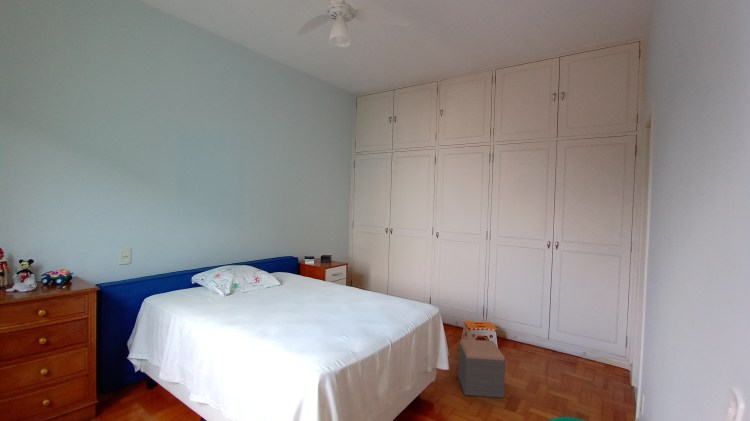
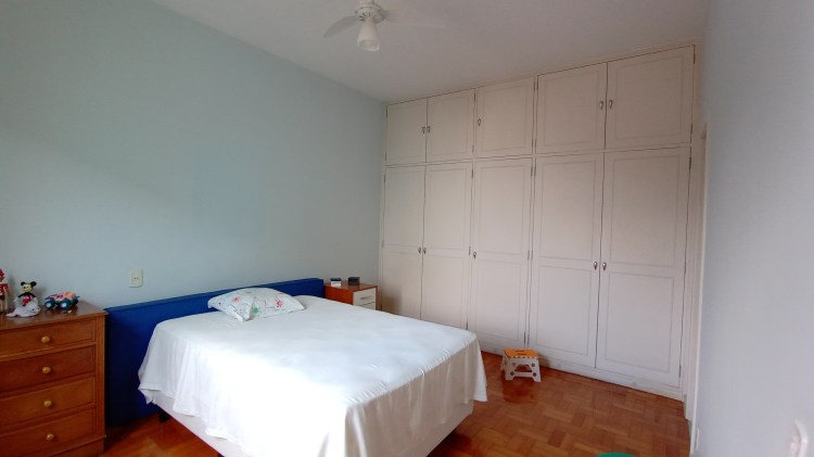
- footstool [457,338,506,399]
